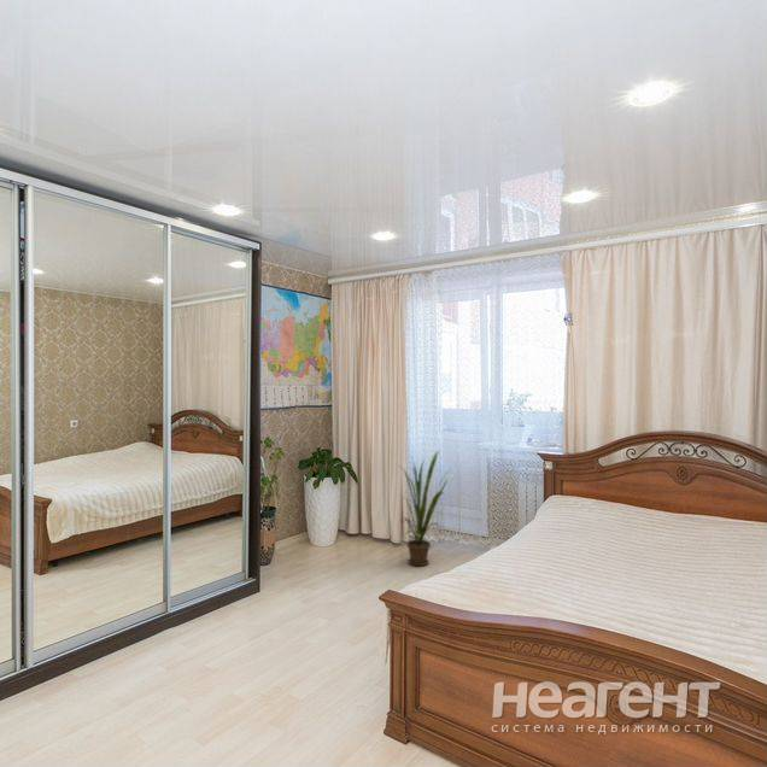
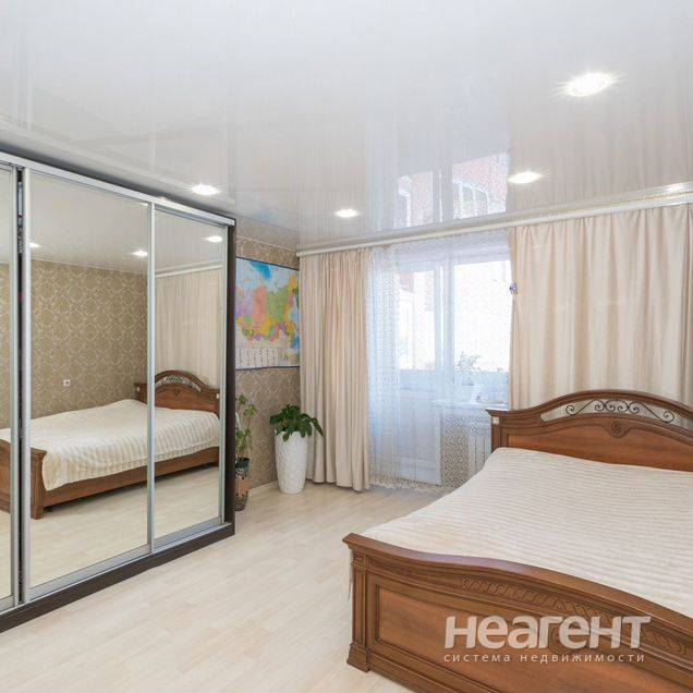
- house plant [394,450,451,567]
